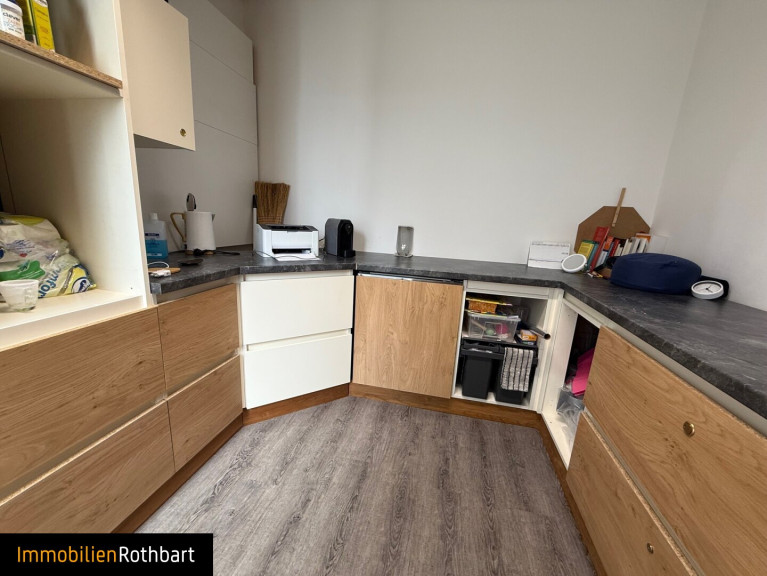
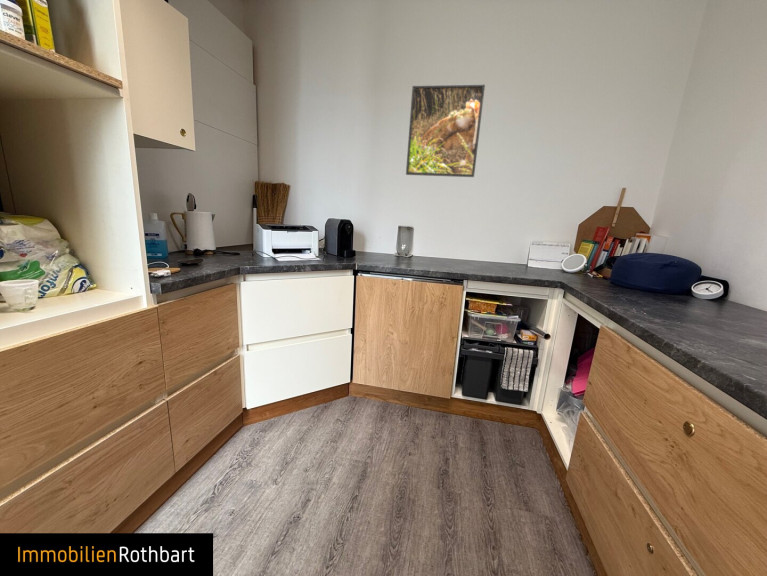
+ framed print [405,83,486,178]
